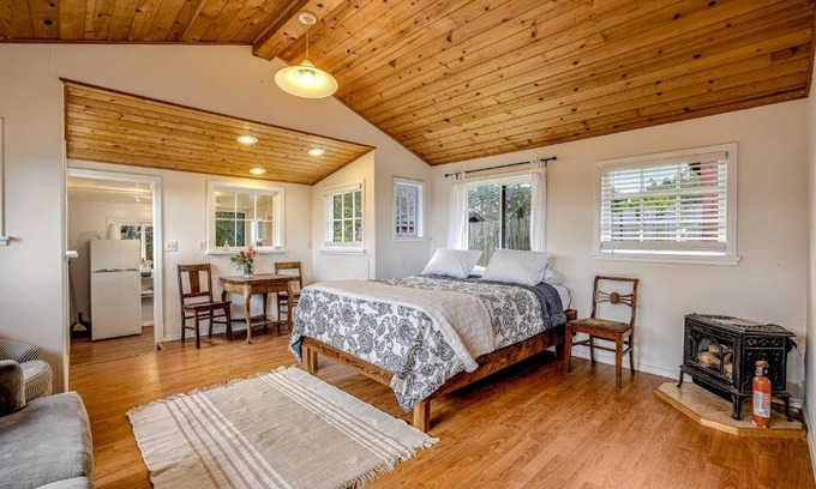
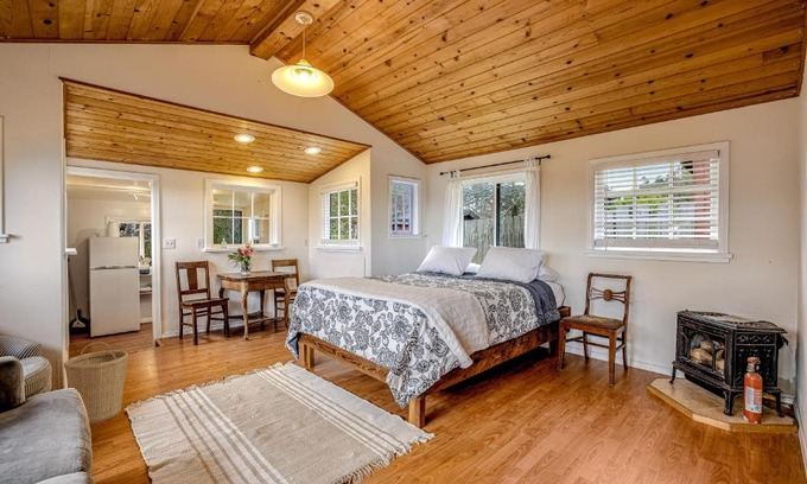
+ basket [63,342,129,425]
